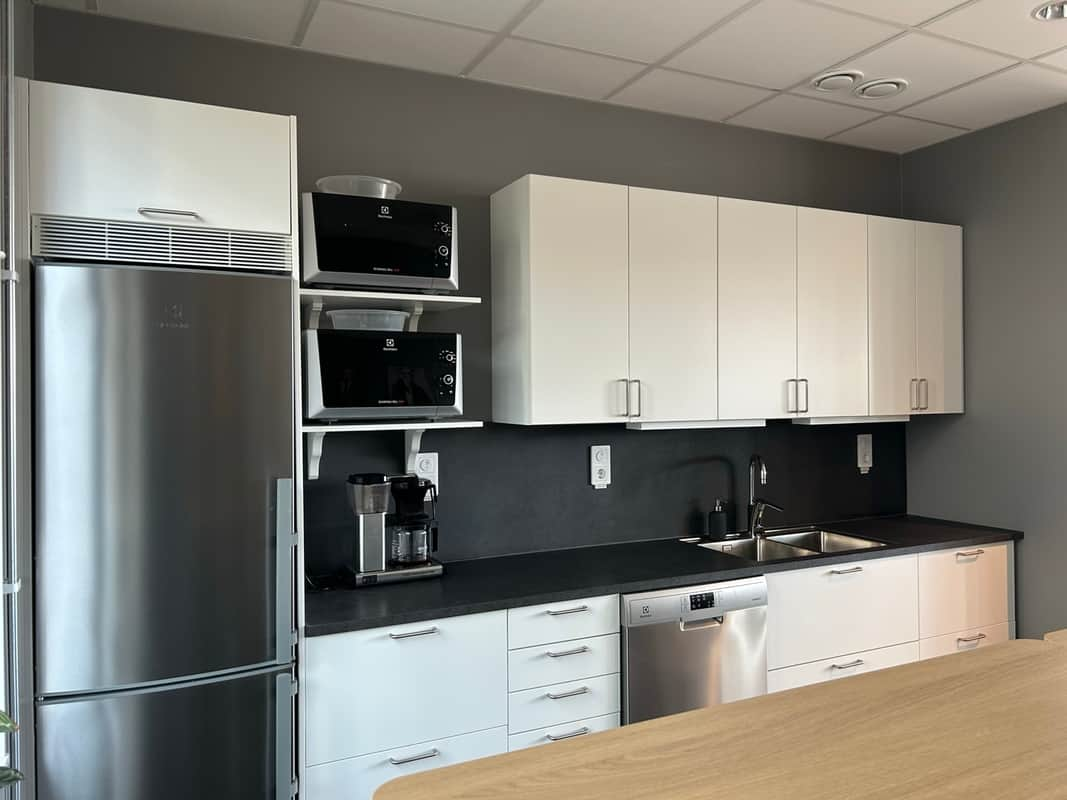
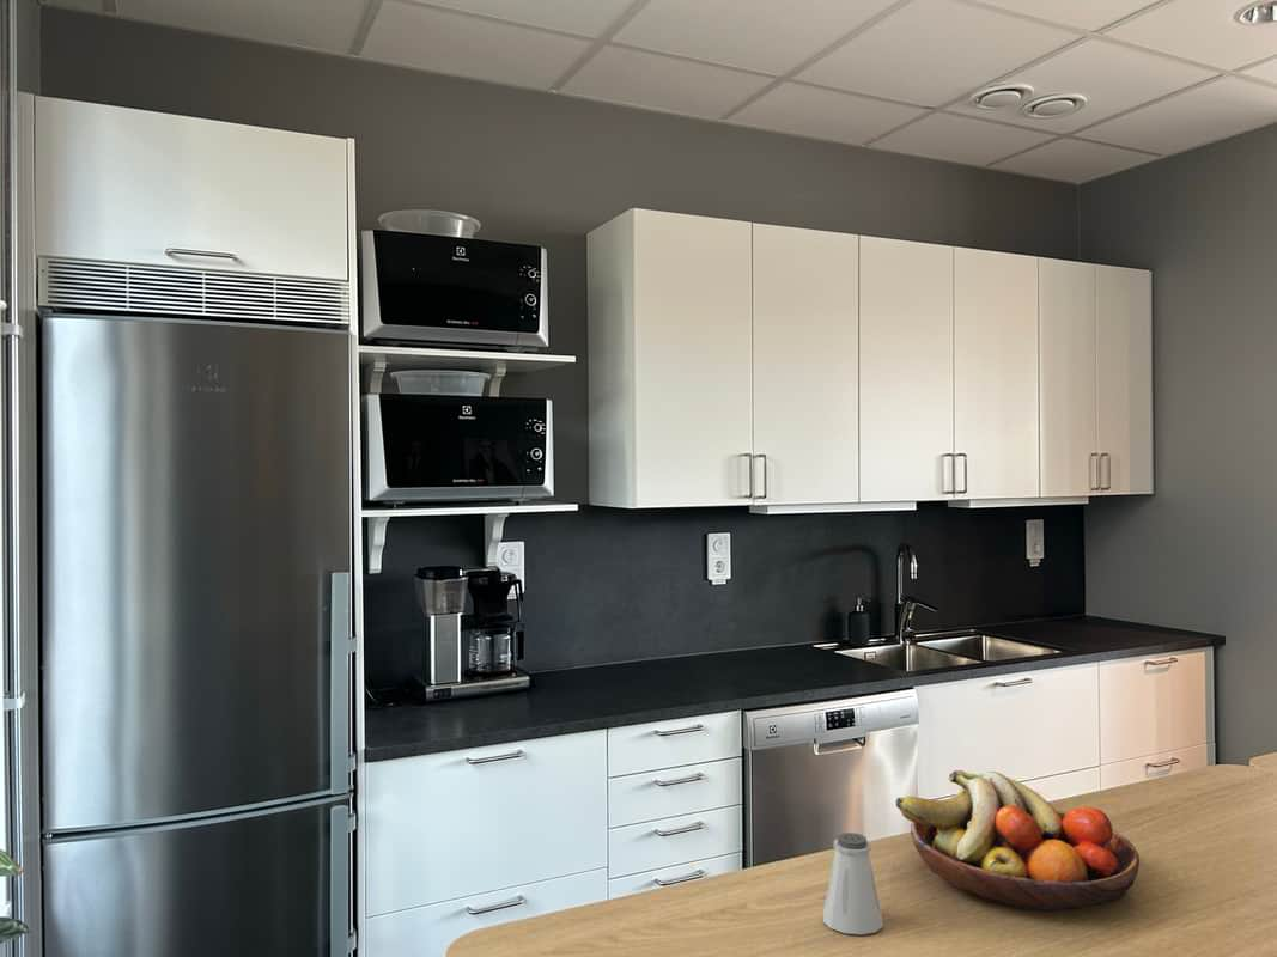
+ fruit bowl [895,769,1141,913]
+ saltshaker [822,831,884,935]
